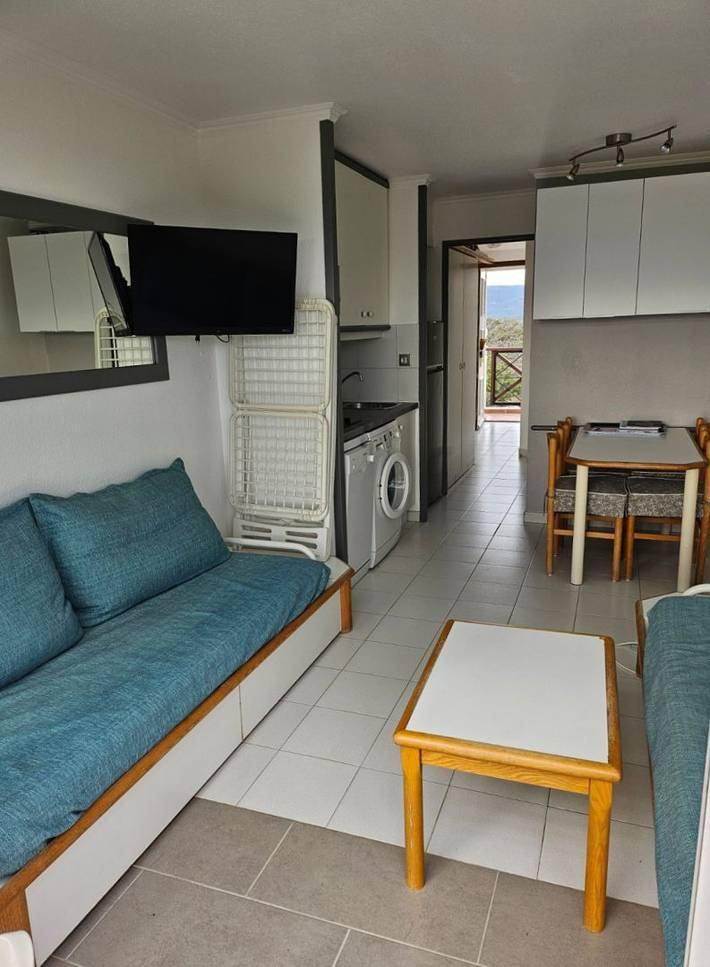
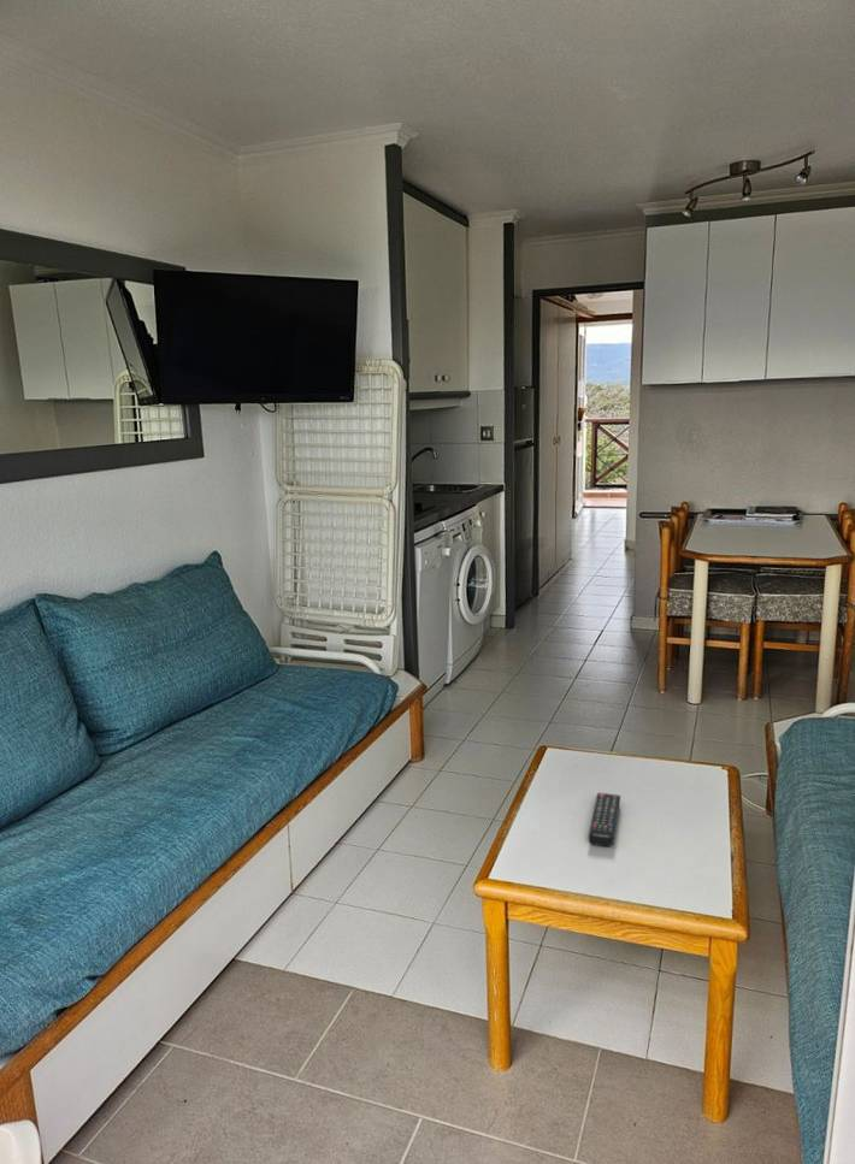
+ remote control [588,792,621,847]
